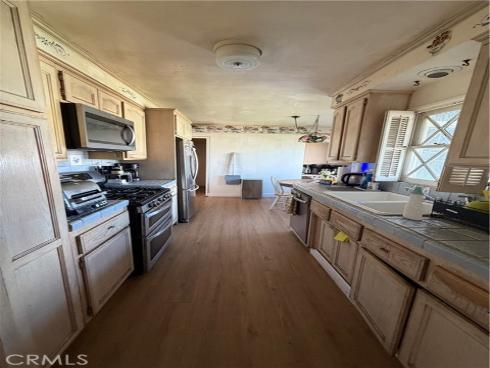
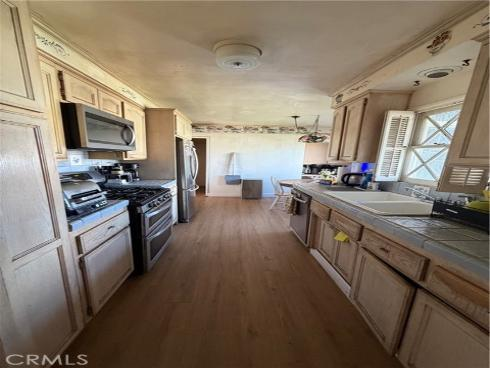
- soap bottle [402,185,427,221]
